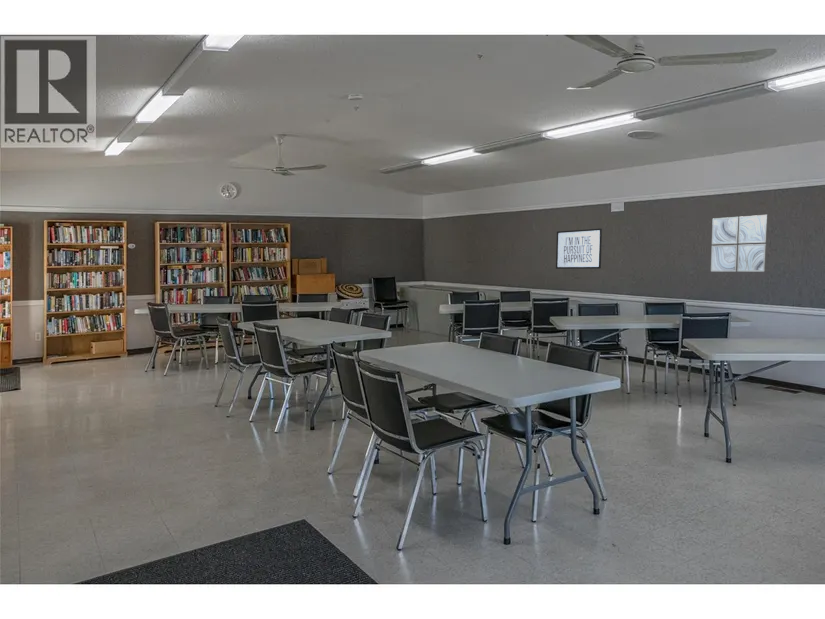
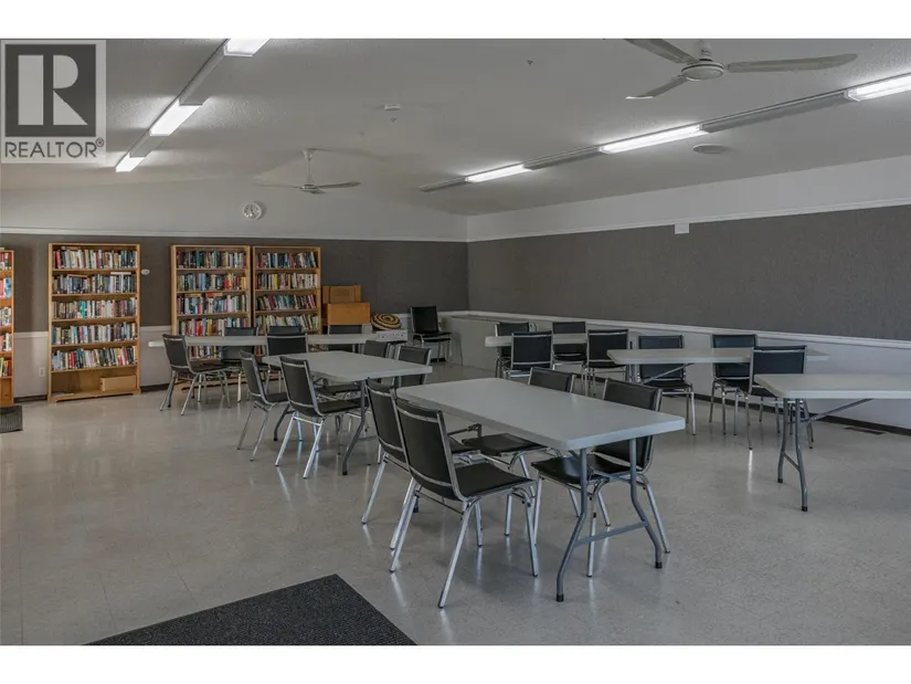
- mirror [555,227,603,270]
- wall art [710,214,769,273]
